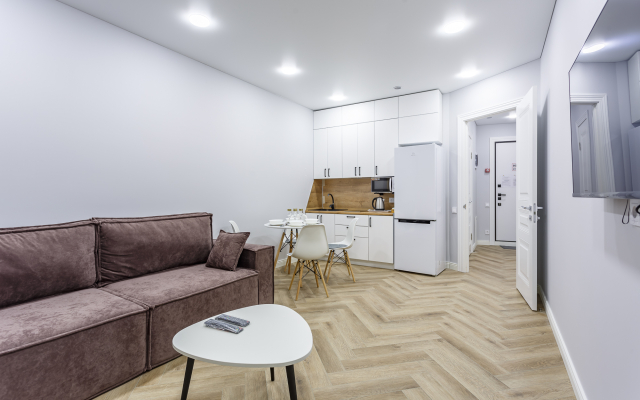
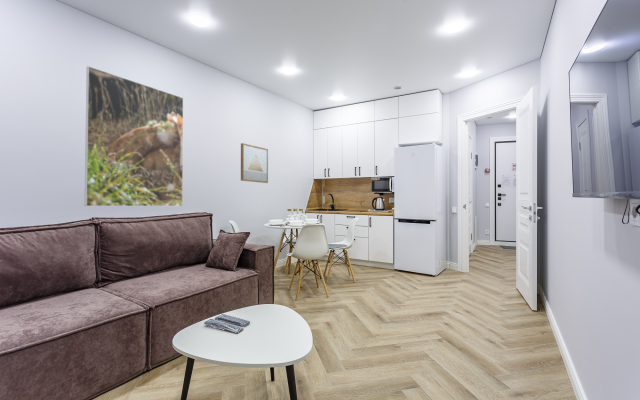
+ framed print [84,65,184,207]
+ wall art [240,142,269,184]
